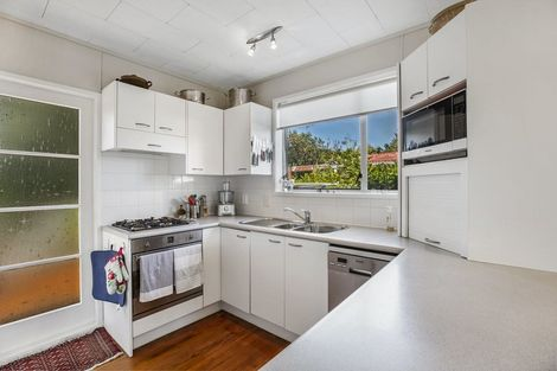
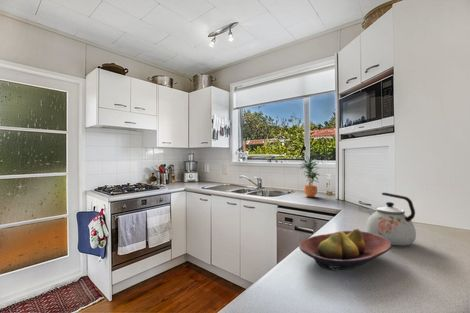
+ kettle [366,192,417,246]
+ fruit bowl [298,228,393,272]
+ potted plant [299,153,321,198]
